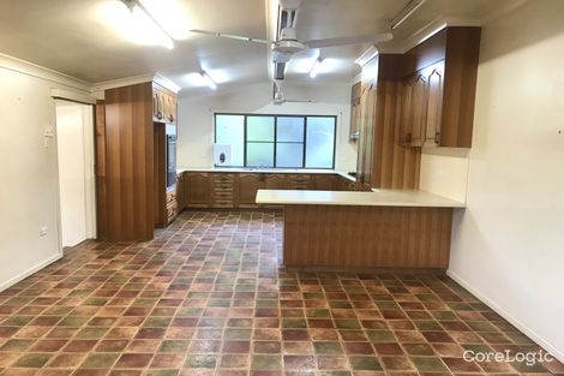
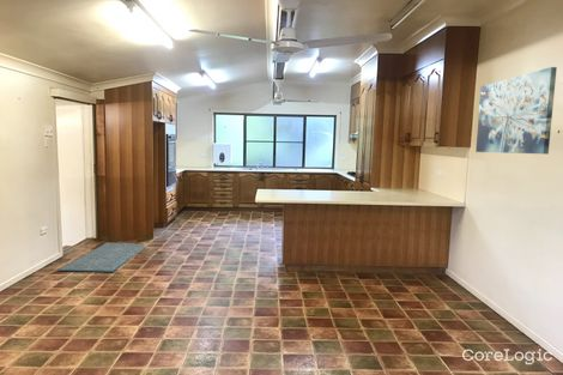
+ wall art [474,66,558,156]
+ rug [56,241,146,273]
